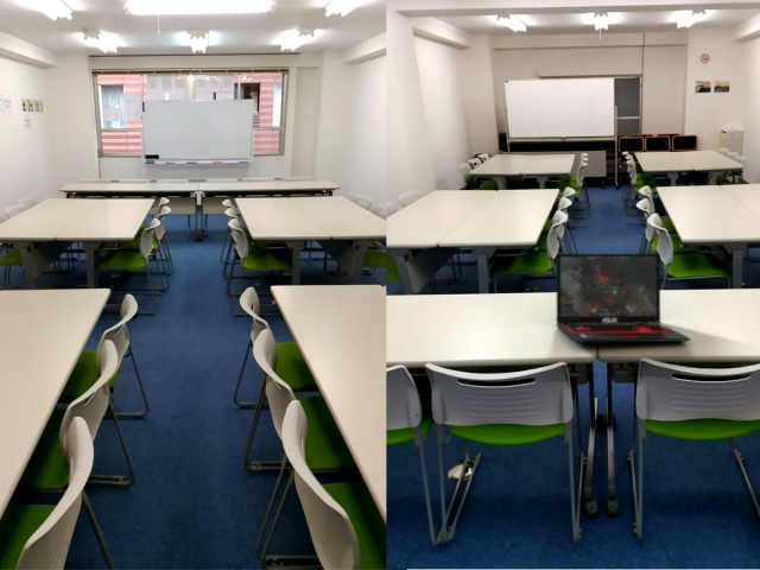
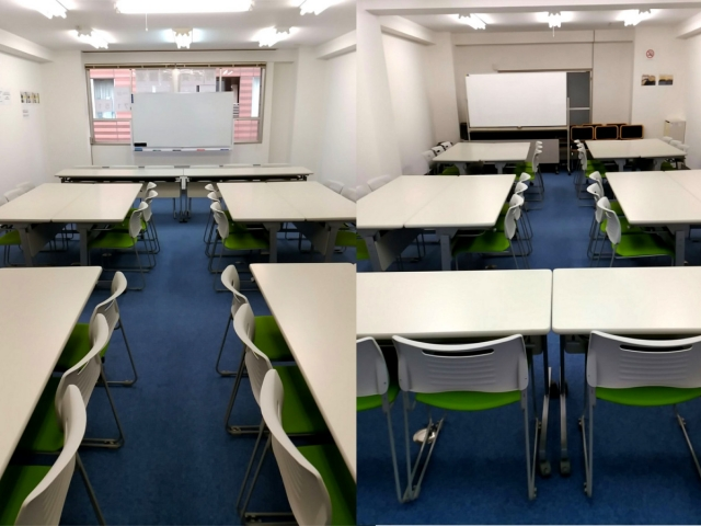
- laptop [555,253,692,343]
